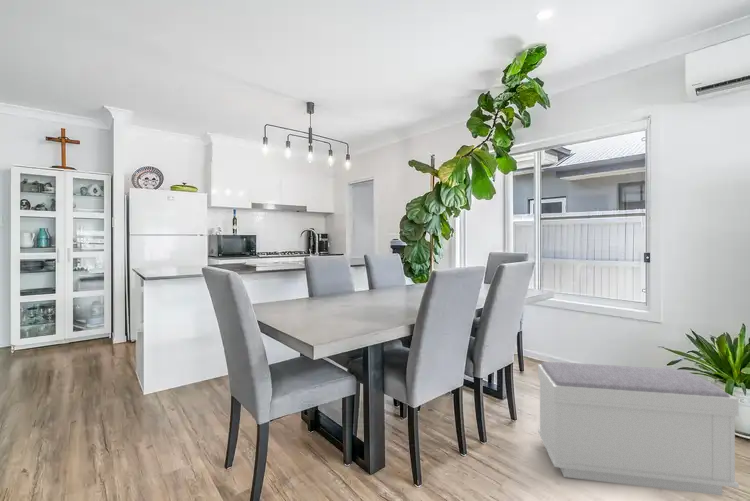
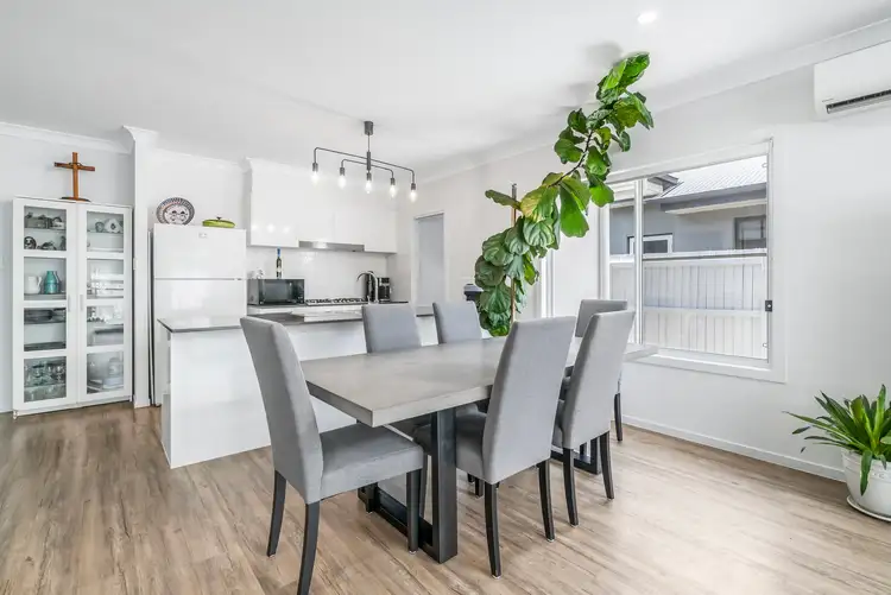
- bench [537,361,740,496]
